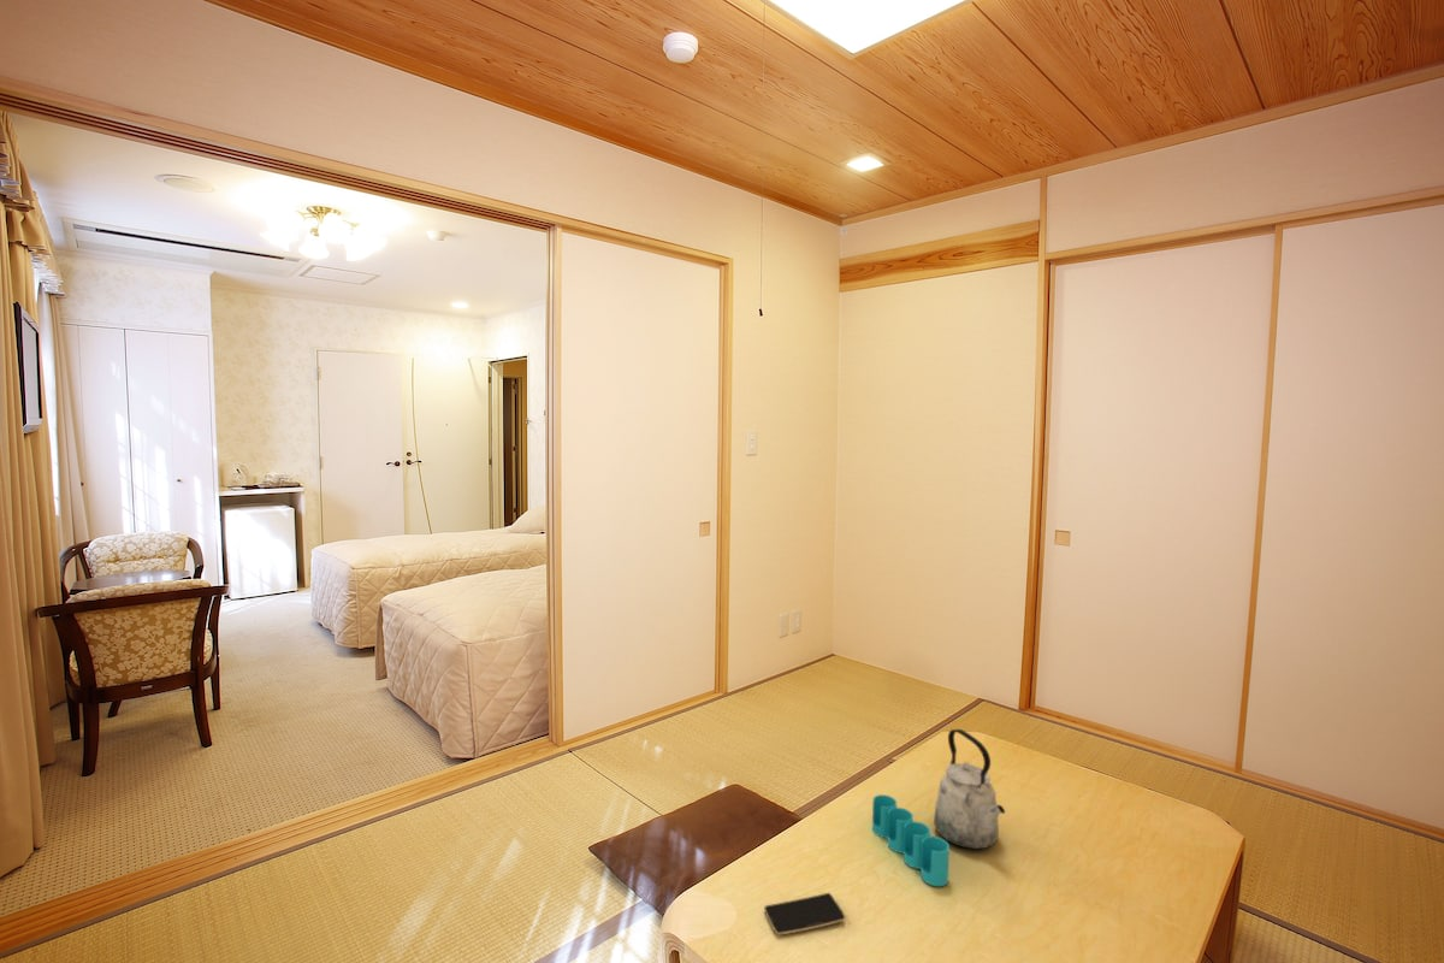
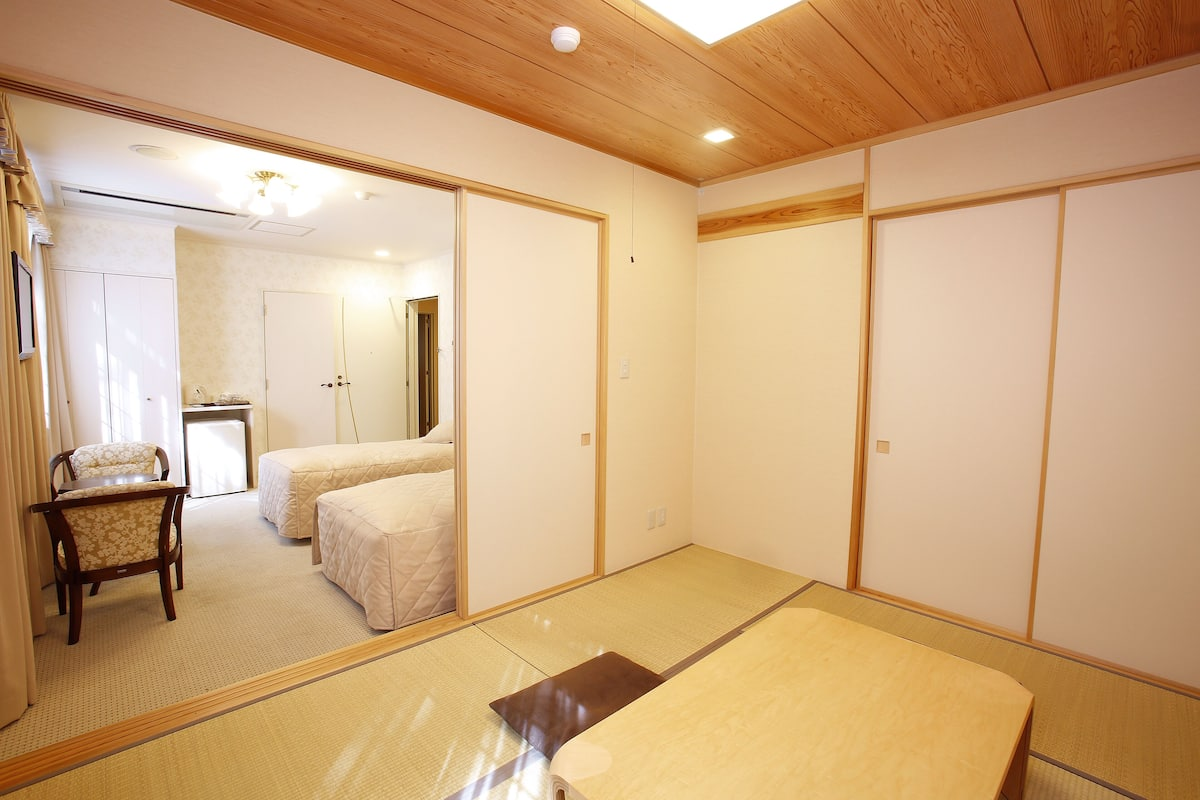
- kettle [933,728,1006,850]
- pen holder [871,793,951,887]
- smartphone [763,892,846,935]
